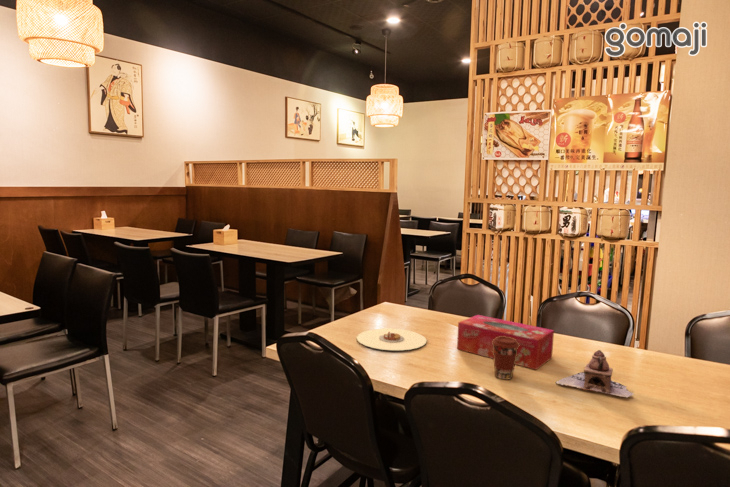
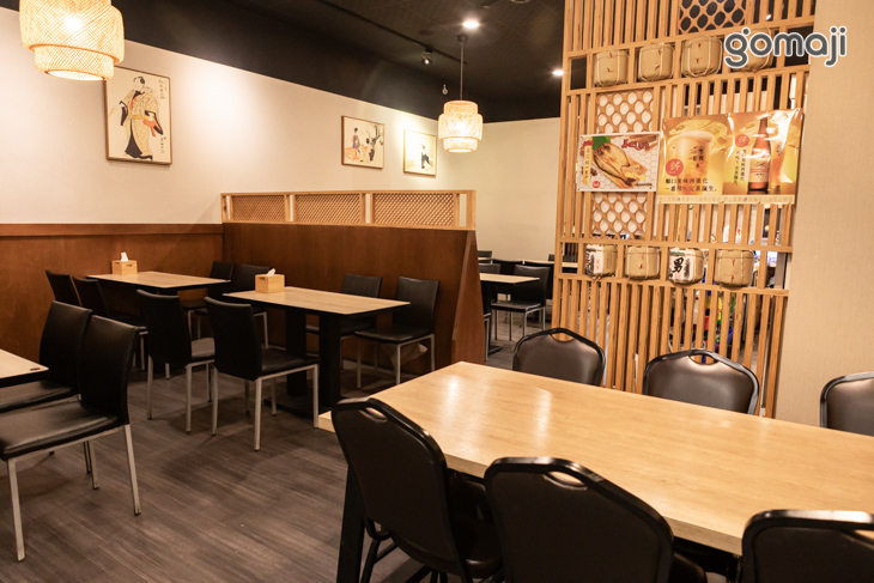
- tissue box [456,314,555,371]
- plate [356,328,428,351]
- coffee cup [492,336,520,381]
- teapot [555,349,634,399]
